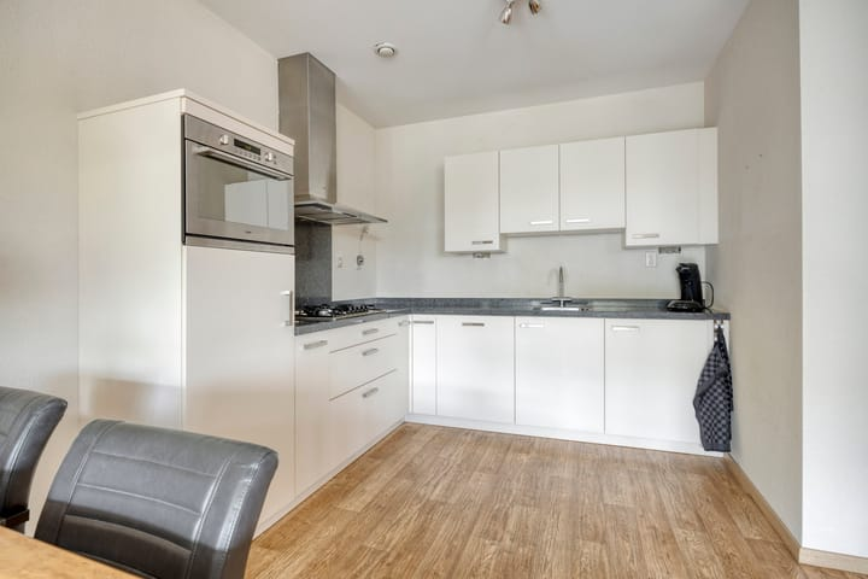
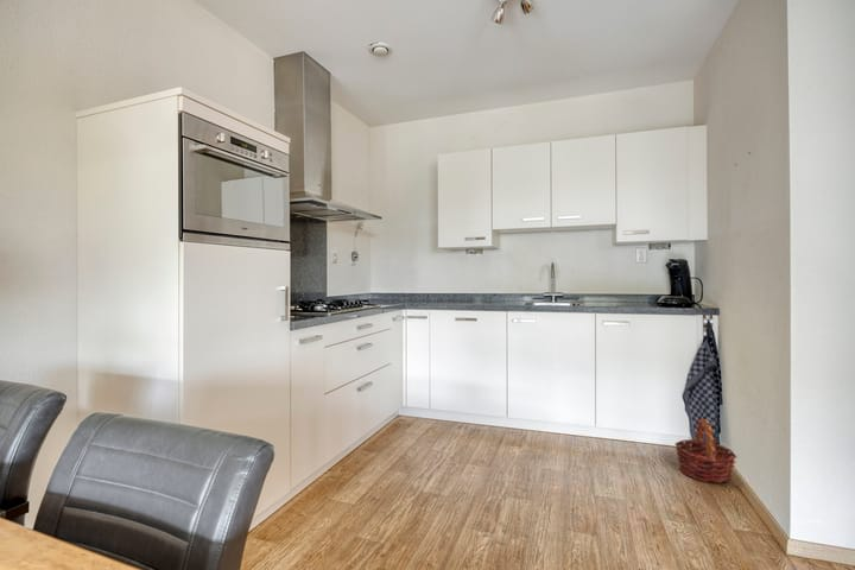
+ basket [673,418,737,484]
